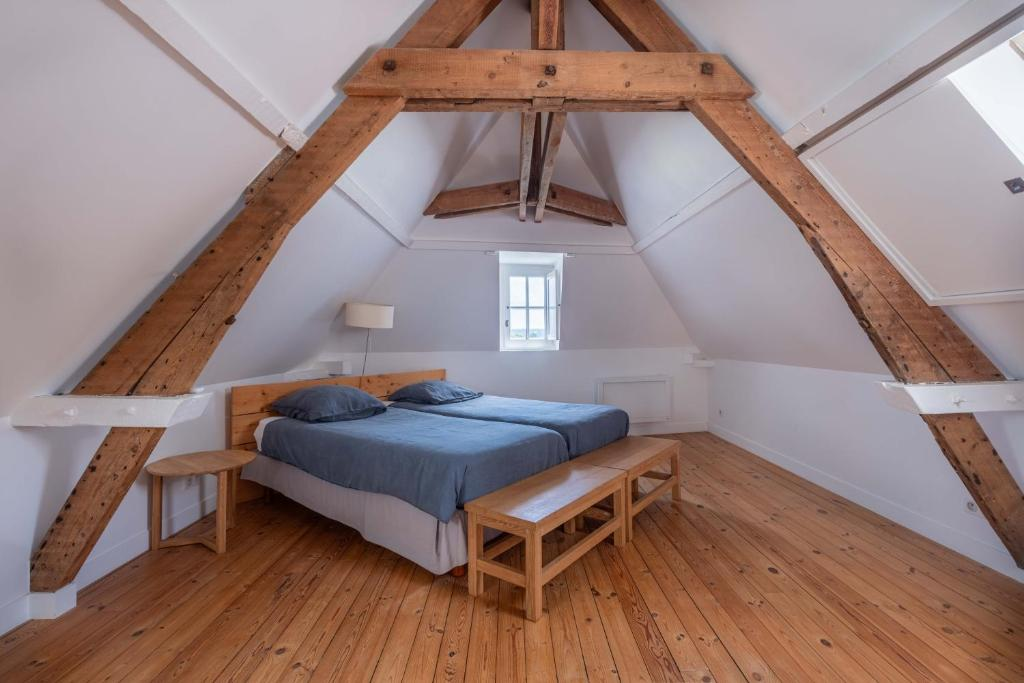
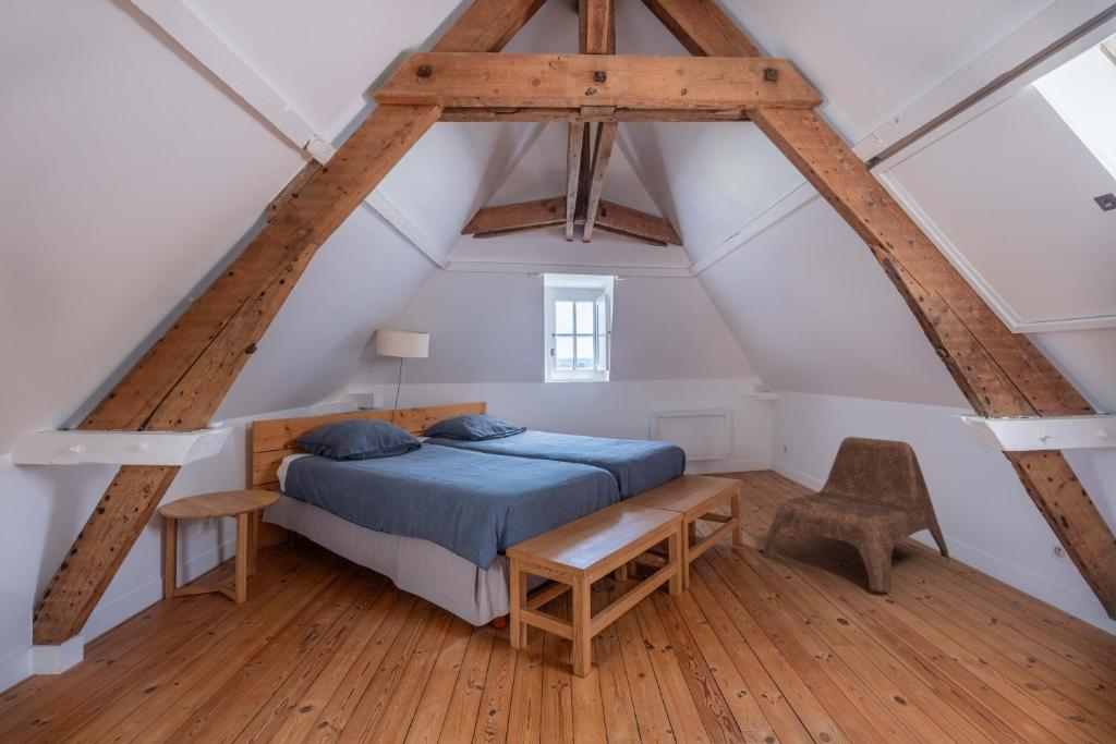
+ lounge chair [763,436,950,593]
